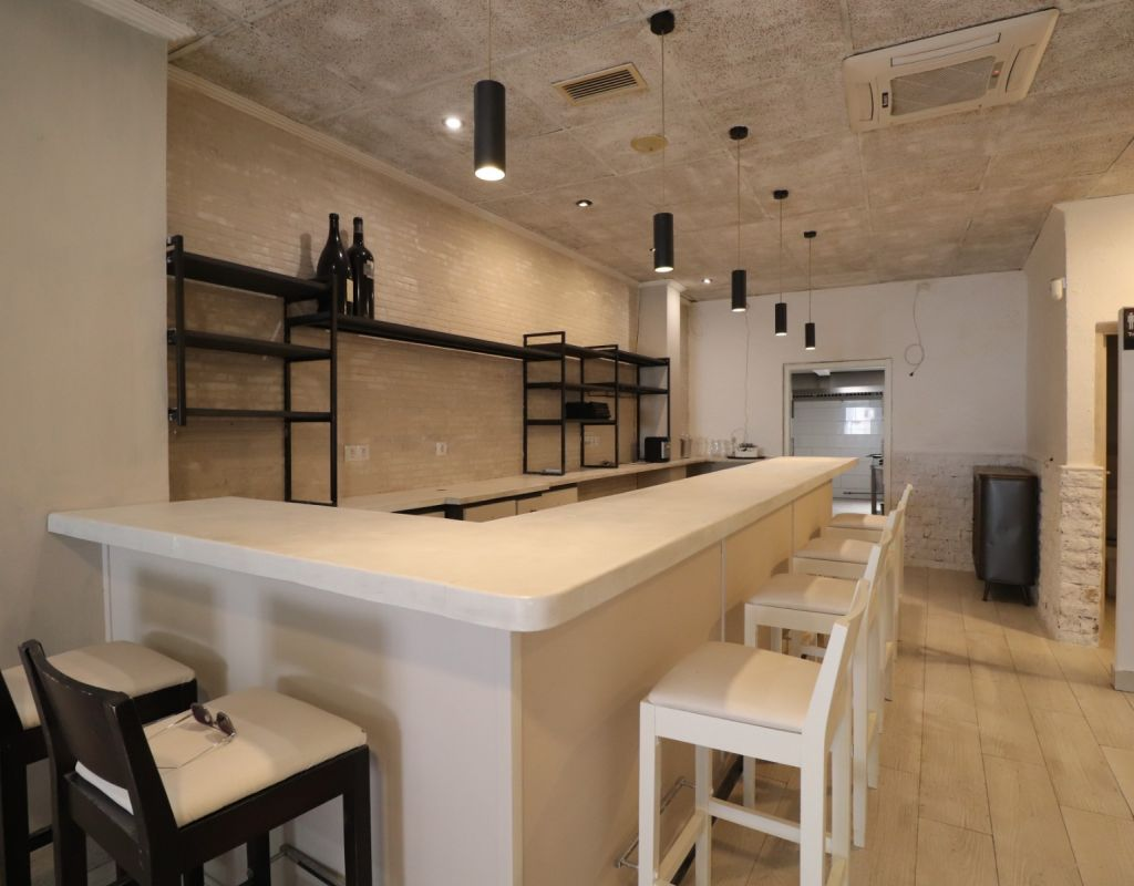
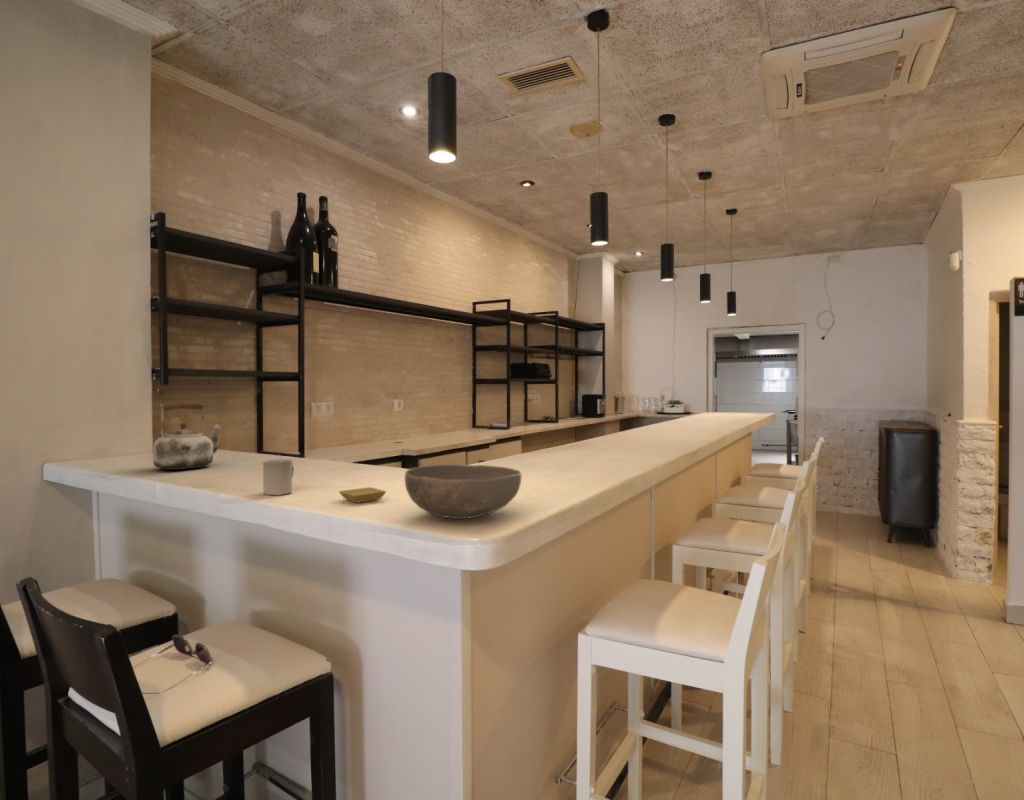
+ cup [262,459,295,496]
+ kettle [152,402,224,471]
+ bowl [404,464,522,520]
+ saucer [338,486,387,504]
